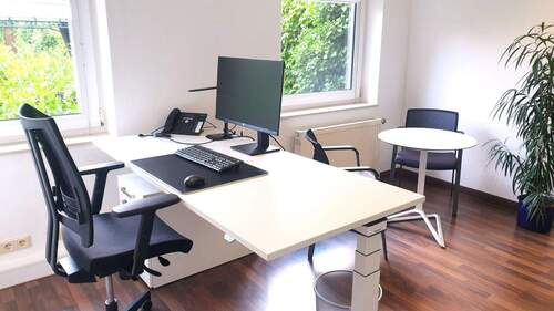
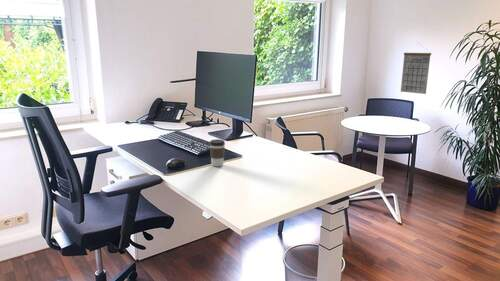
+ calendar [400,42,432,95]
+ coffee cup [208,138,226,167]
